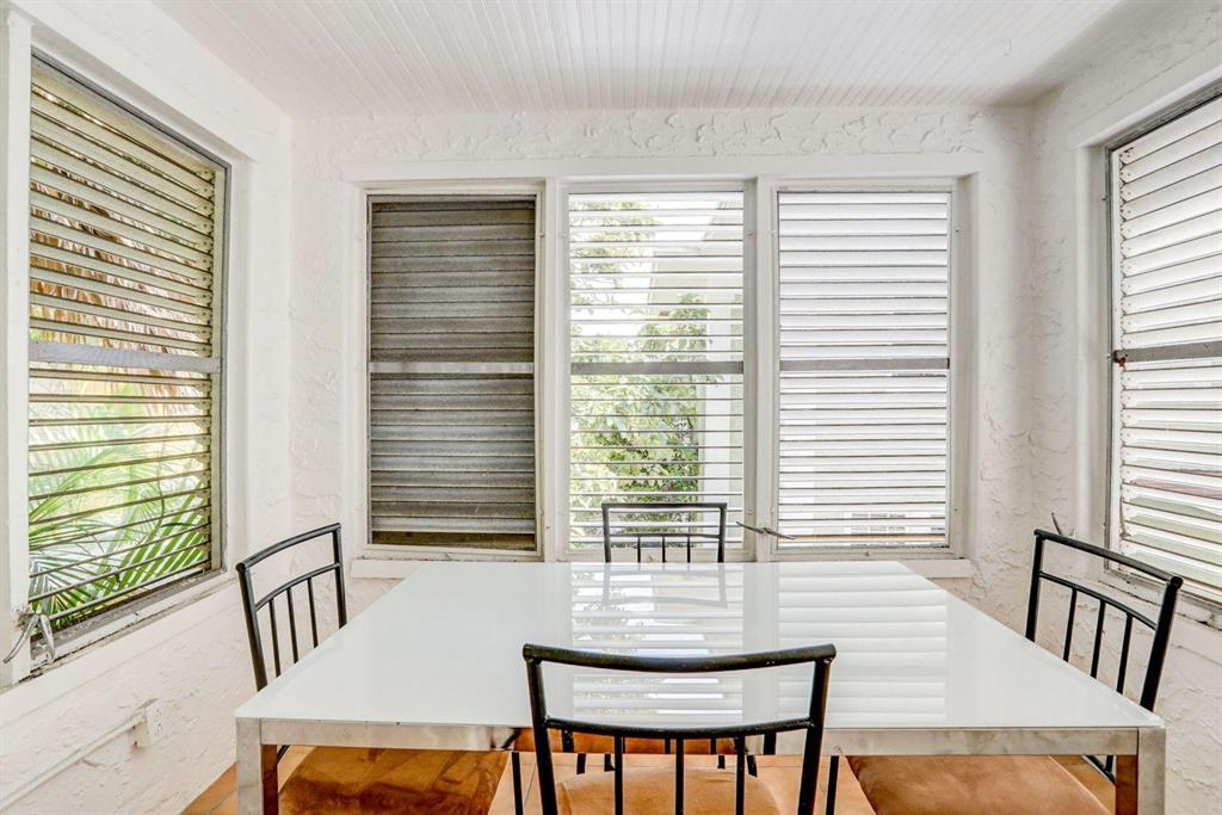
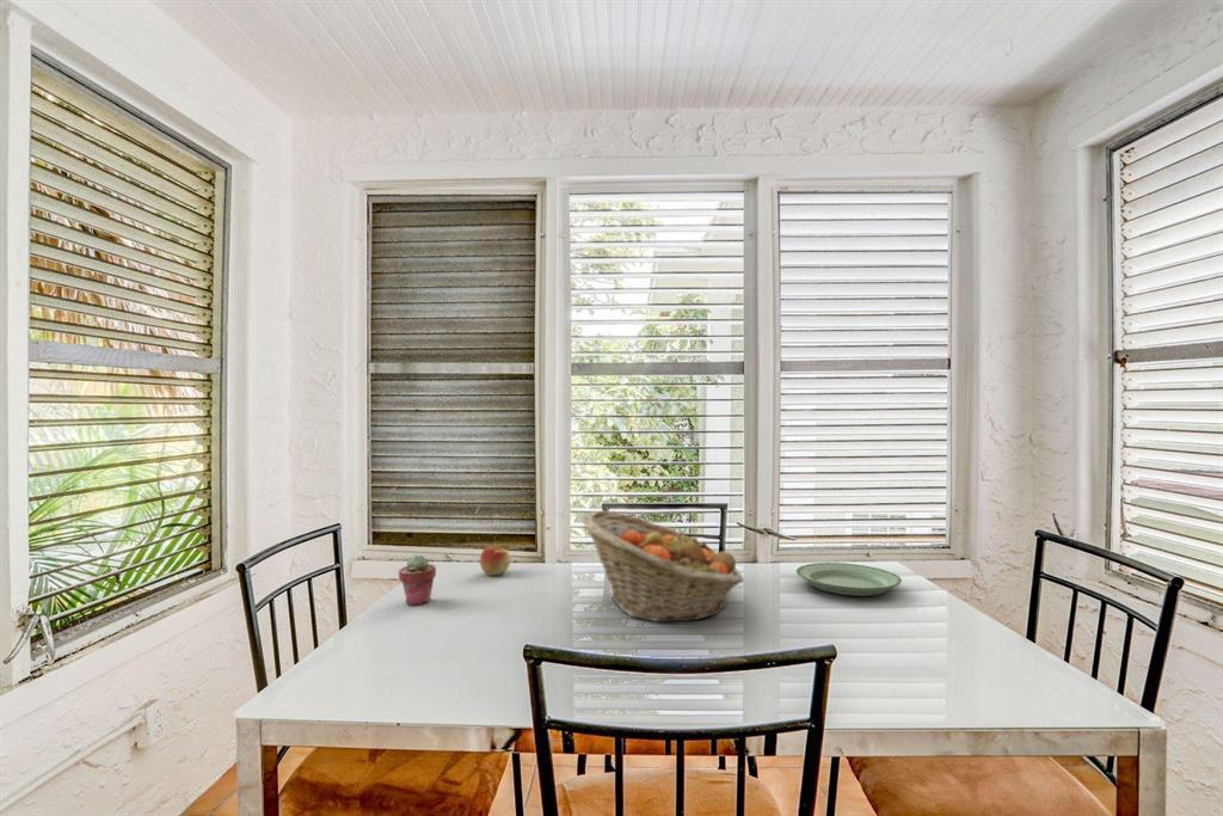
+ potted succulent [398,553,437,606]
+ fruit basket [580,509,745,622]
+ plate [795,562,903,597]
+ apple [479,545,511,576]
